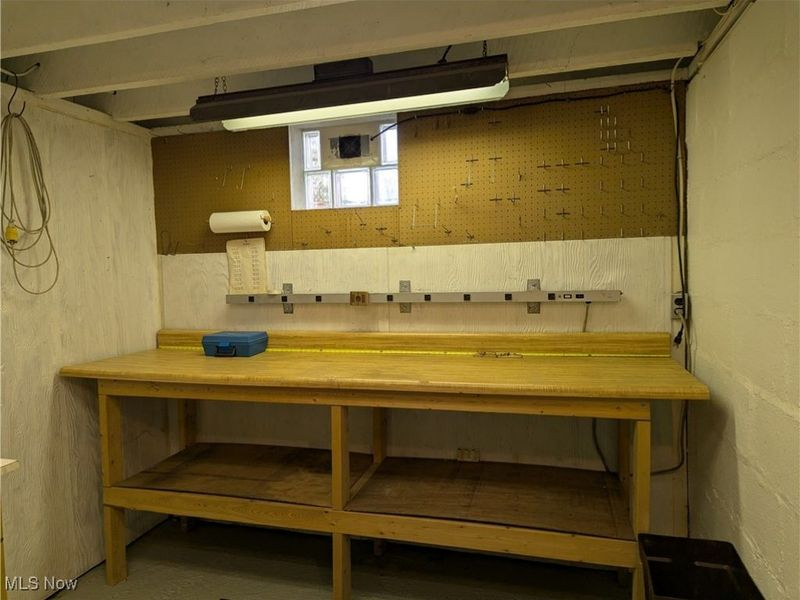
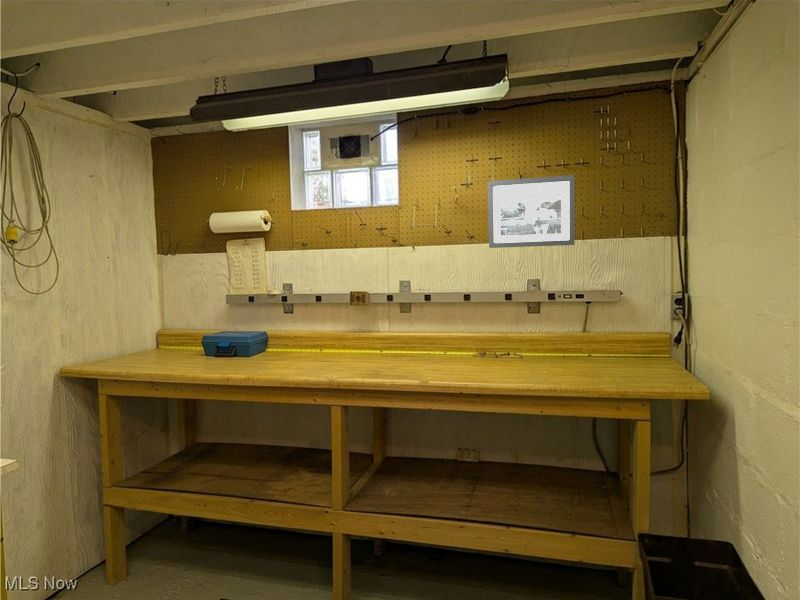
+ picture frame [487,174,576,249]
